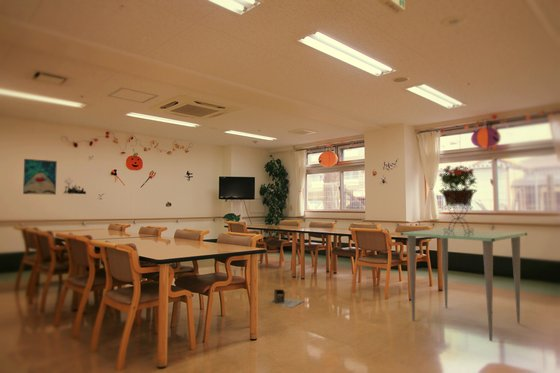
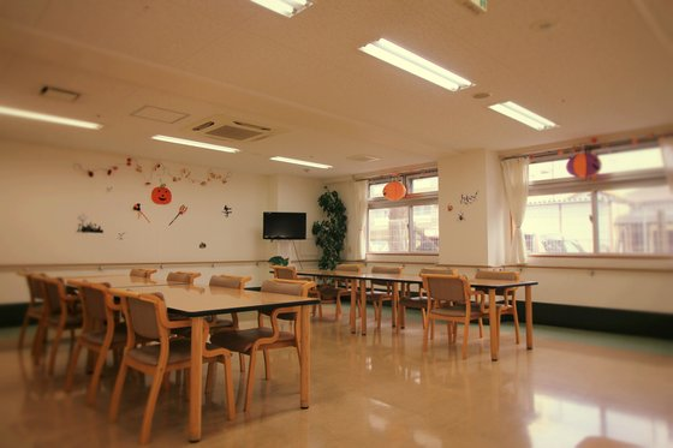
- wall art [22,158,58,196]
- potted flower [438,165,479,233]
- cardboard box [265,288,305,309]
- dining table [400,228,528,342]
